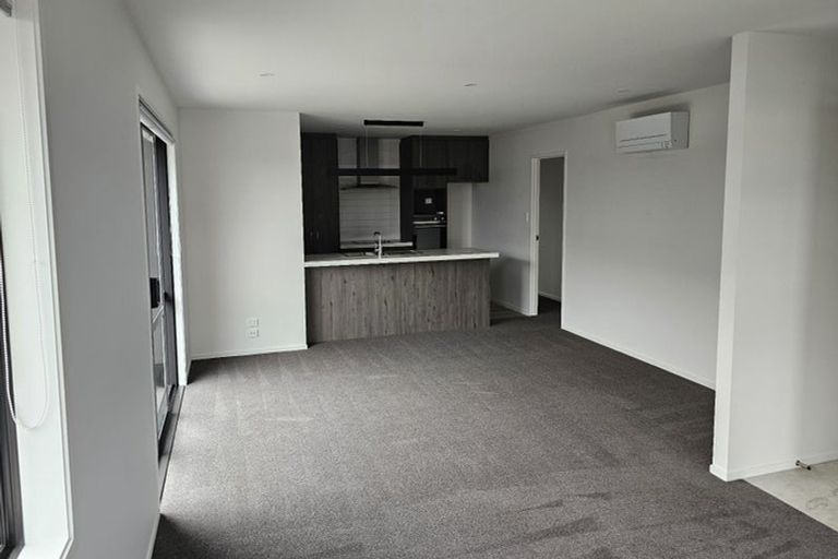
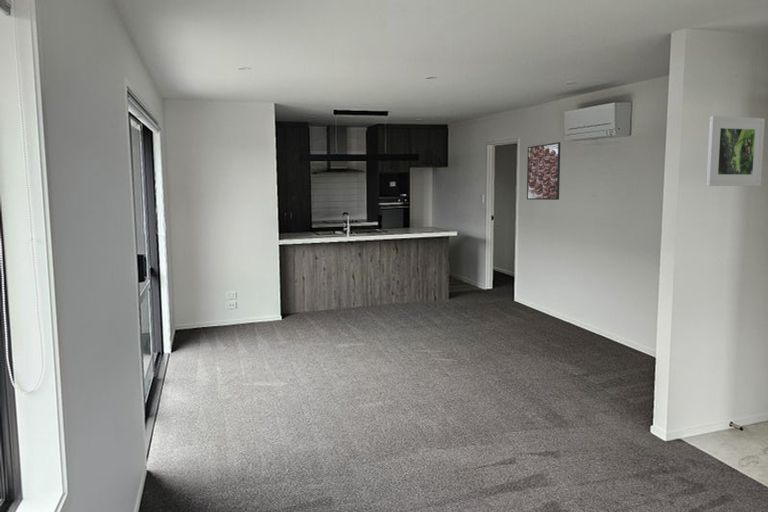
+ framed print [526,141,561,201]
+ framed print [705,115,766,187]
